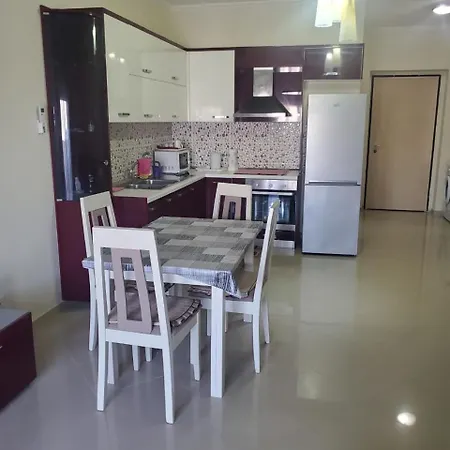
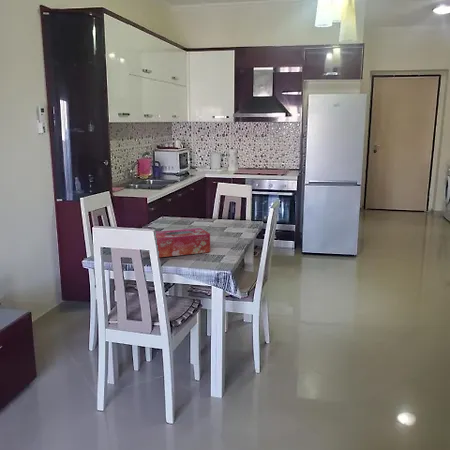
+ tissue box [155,227,211,258]
